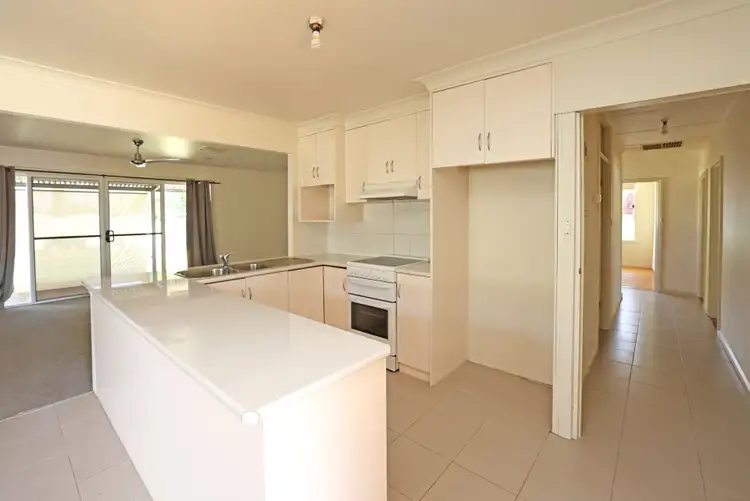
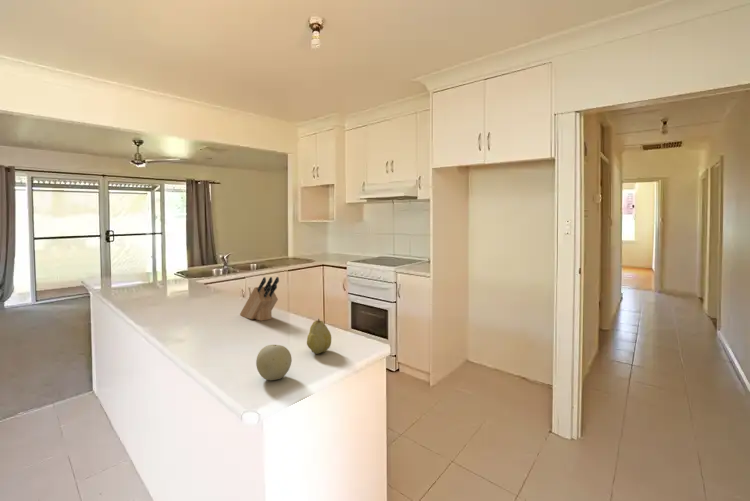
+ knife block [239,276,280,322]
+ fruit [306,318,332,355]
+ fruit [255,344,293,381]
